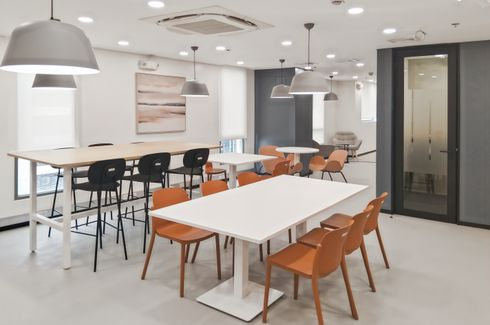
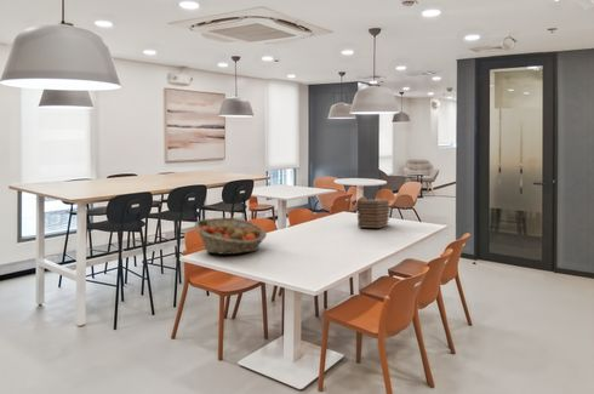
+ fruit basket [193,217,268,256]
+ book stack [356,199,392,229]
